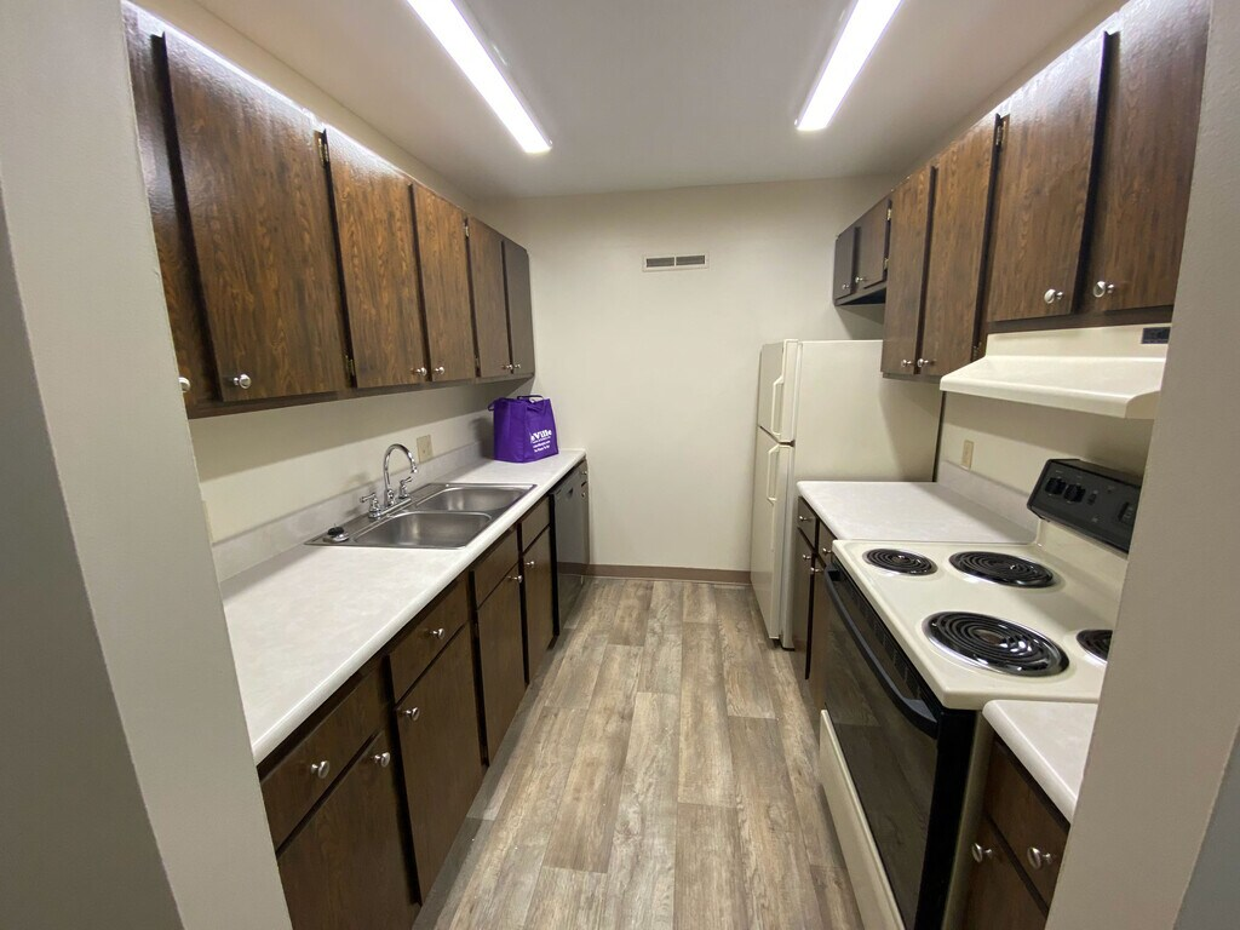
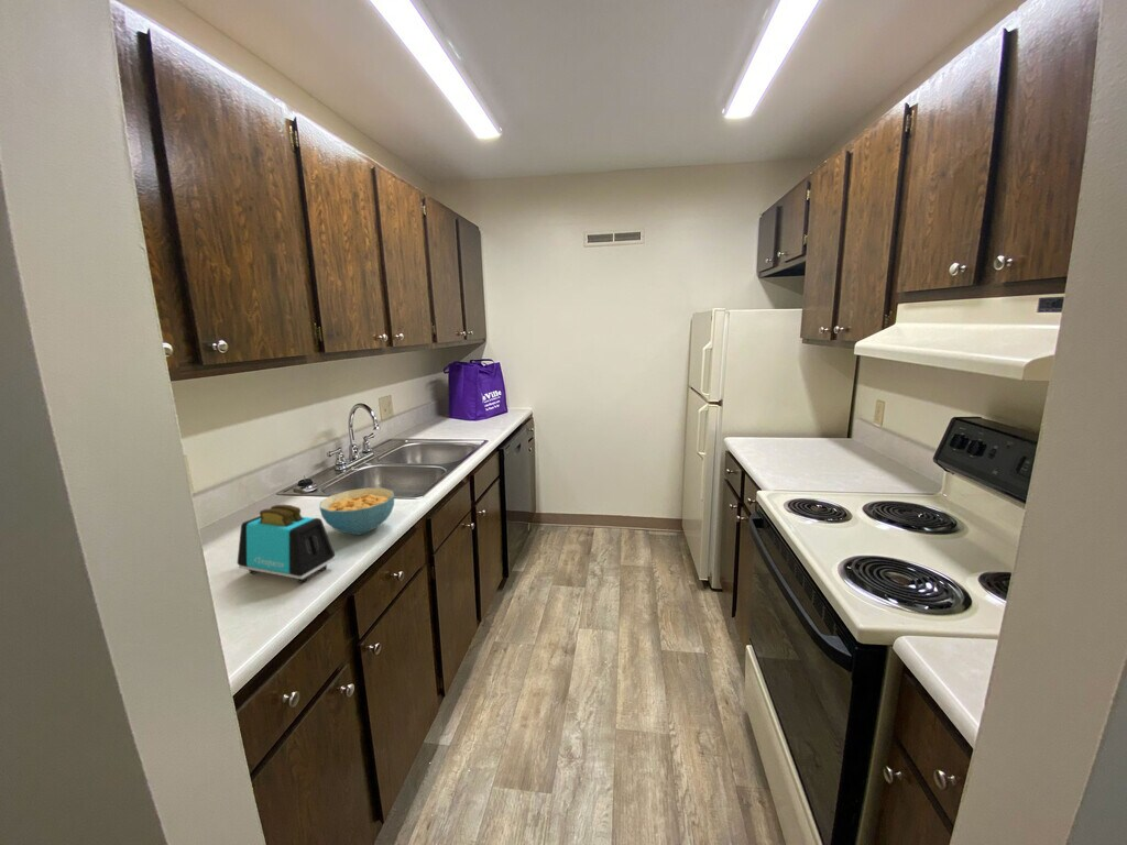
+ cereal bowl [318,487,395,536]
+ toaster [237,504,336,584]
